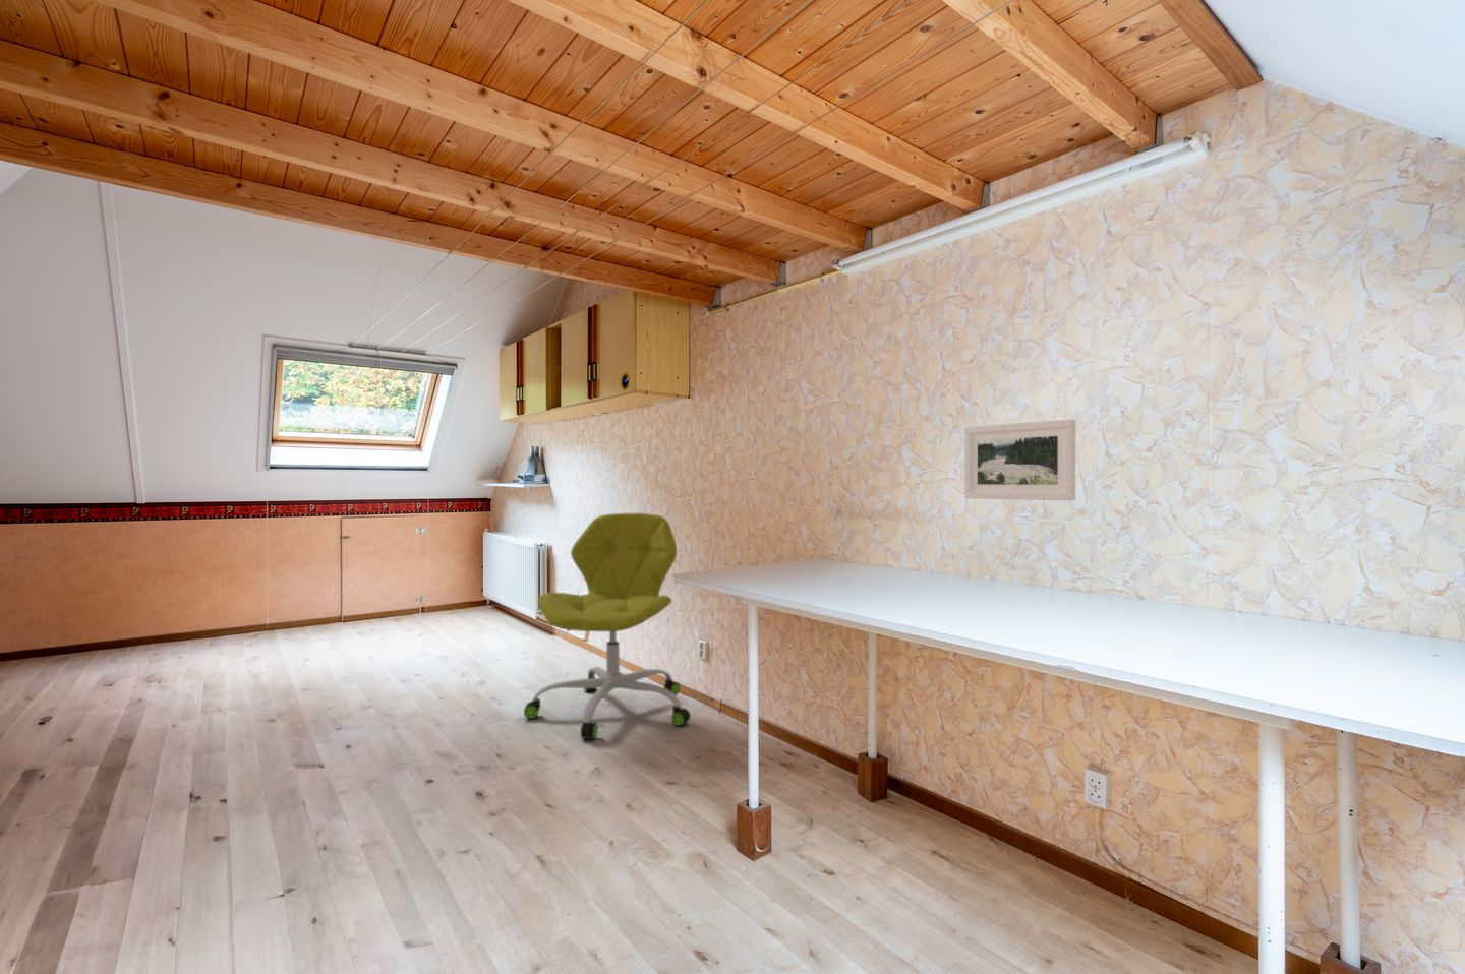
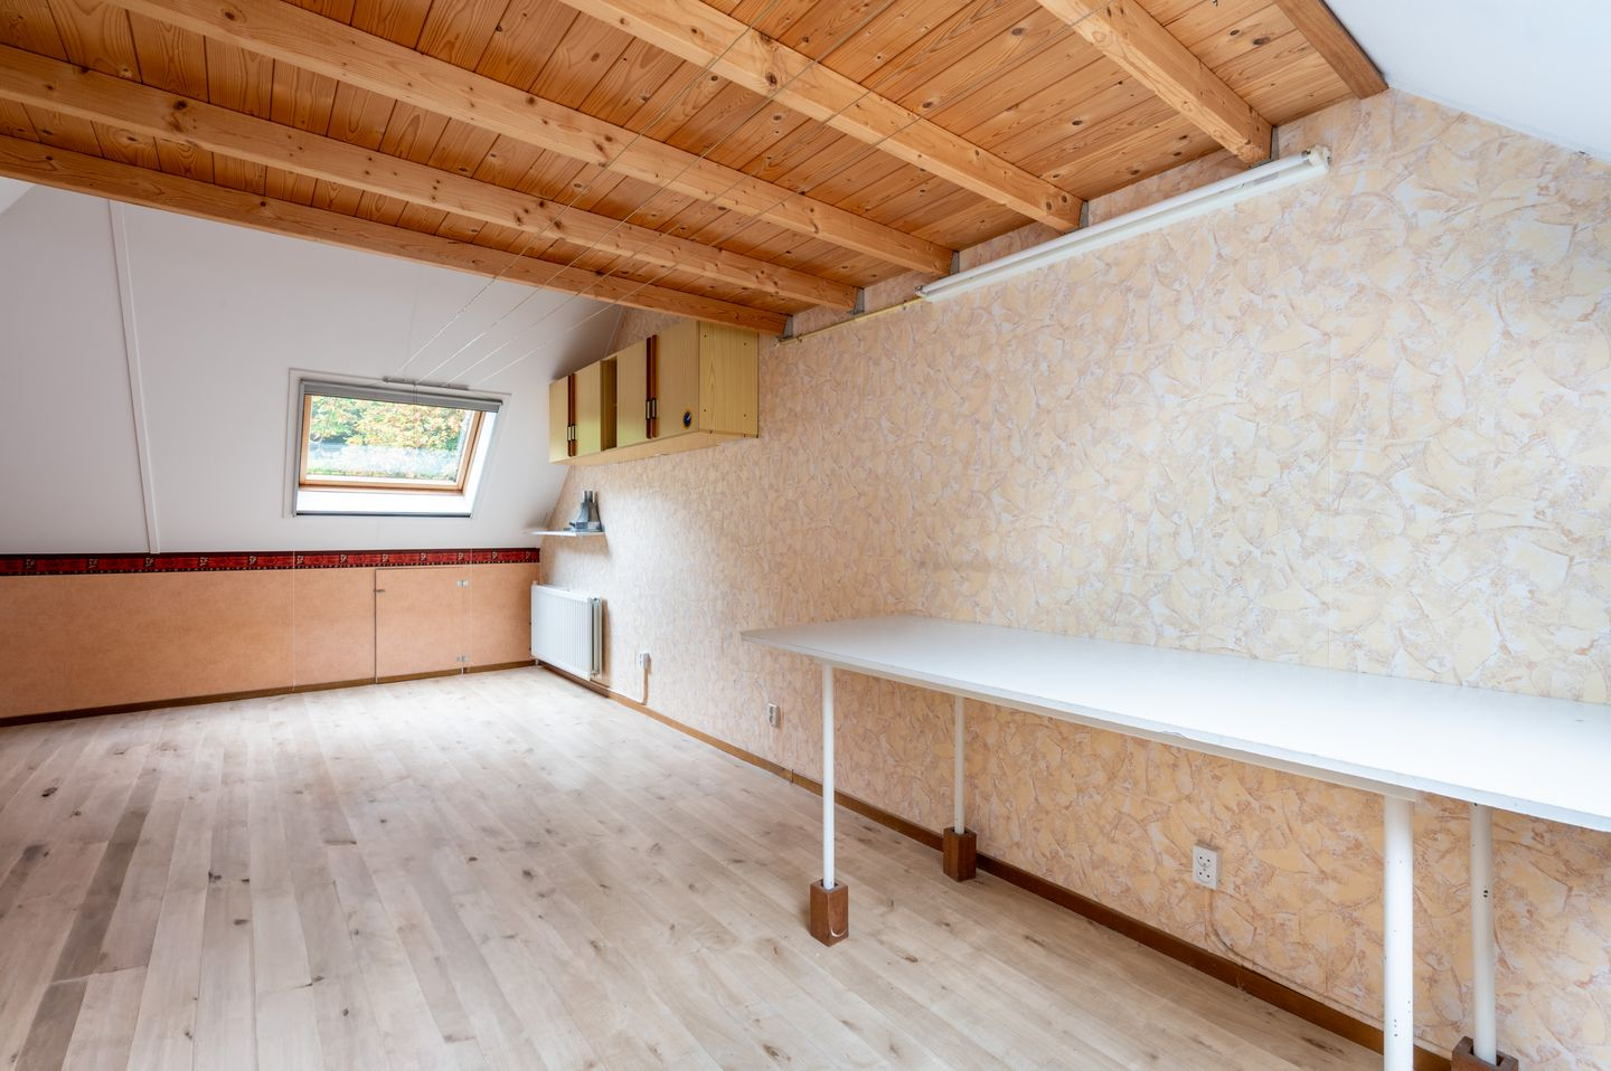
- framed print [964,417,1077,501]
- office chair [523,512,692,740]
